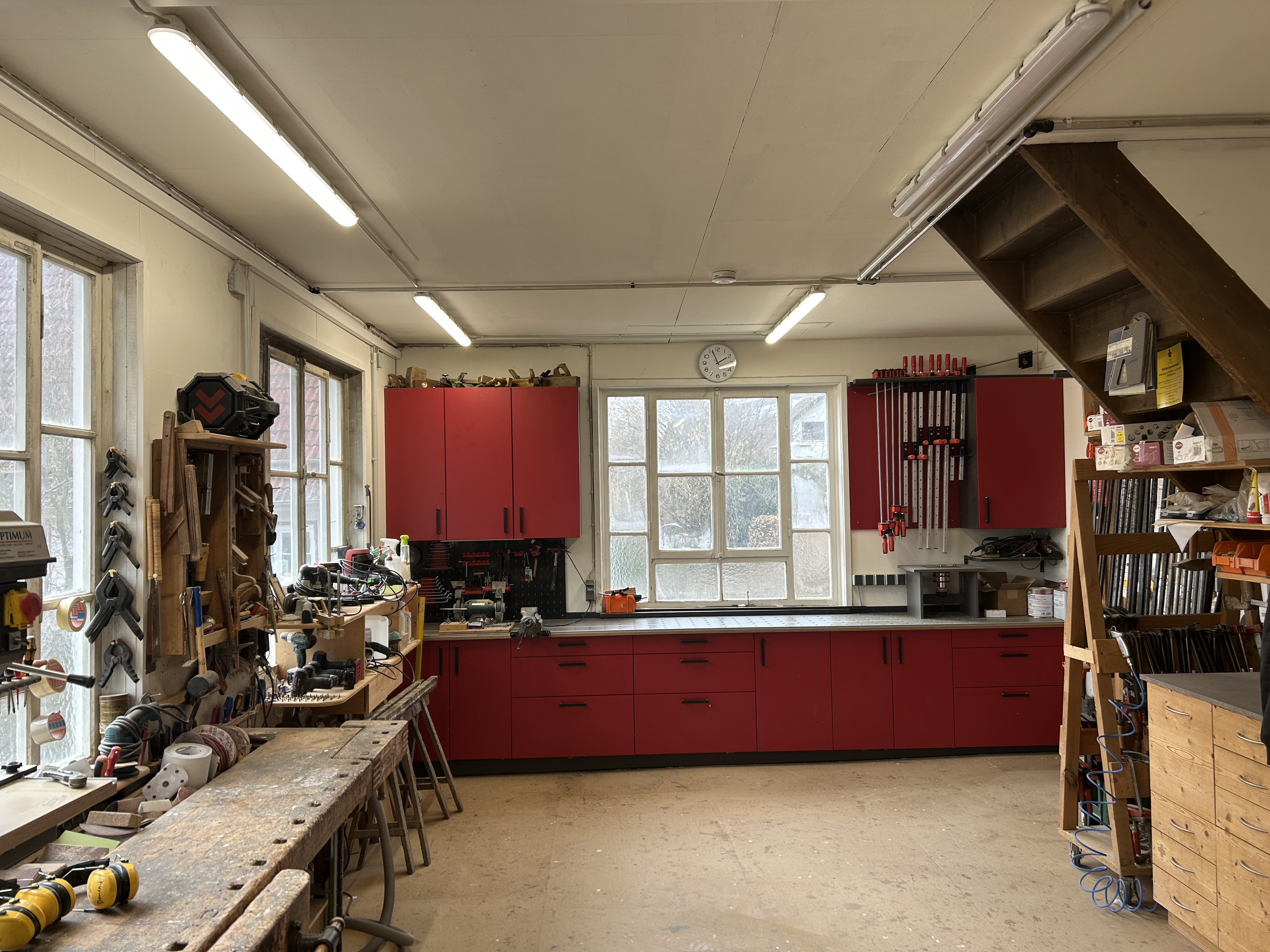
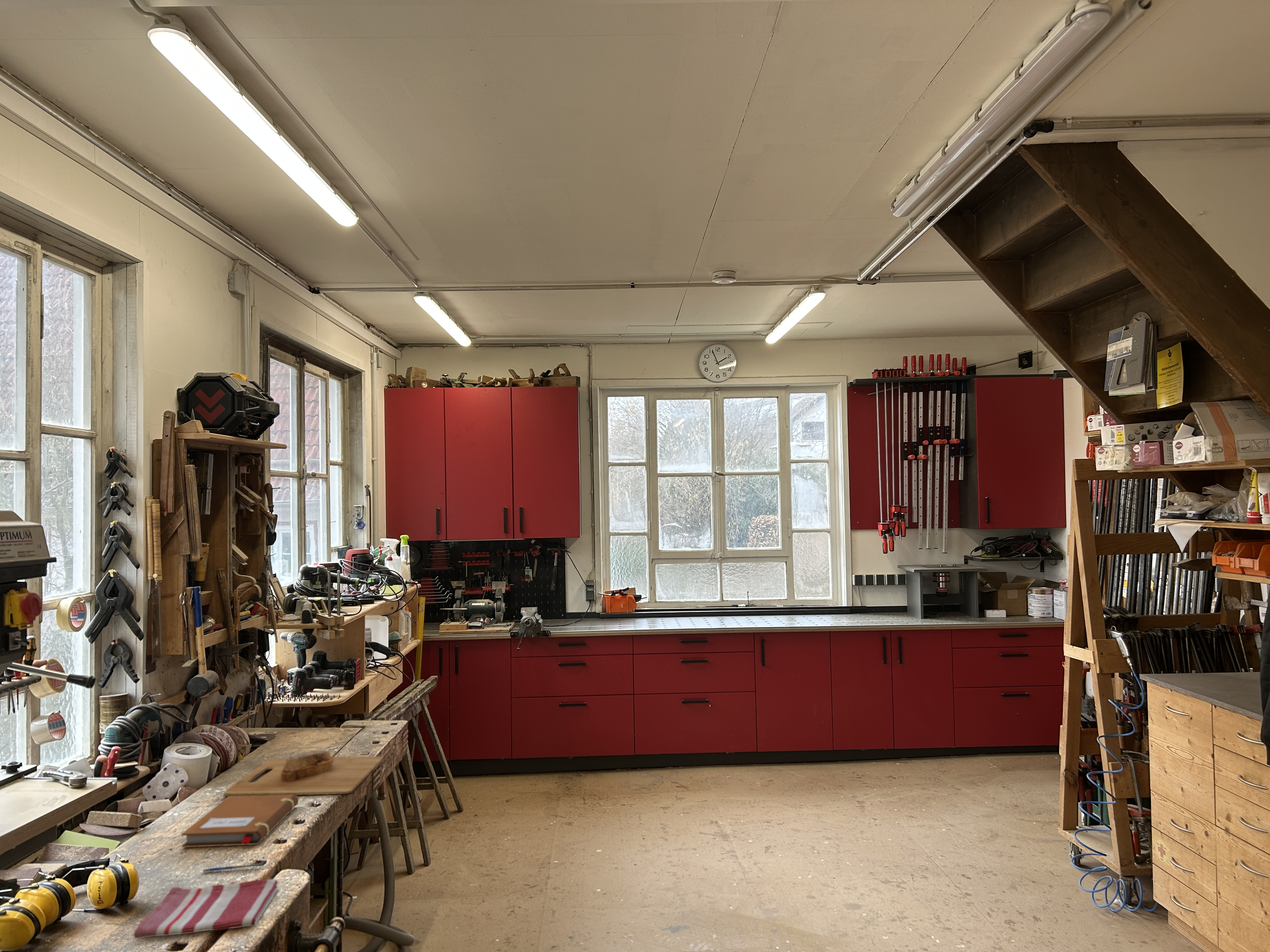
+ notebook [181,795,299,847]
+ pen [202,863,264,873]
+ dish towel [134,879,279,939]
+ cutting board [223,750,383,797]
